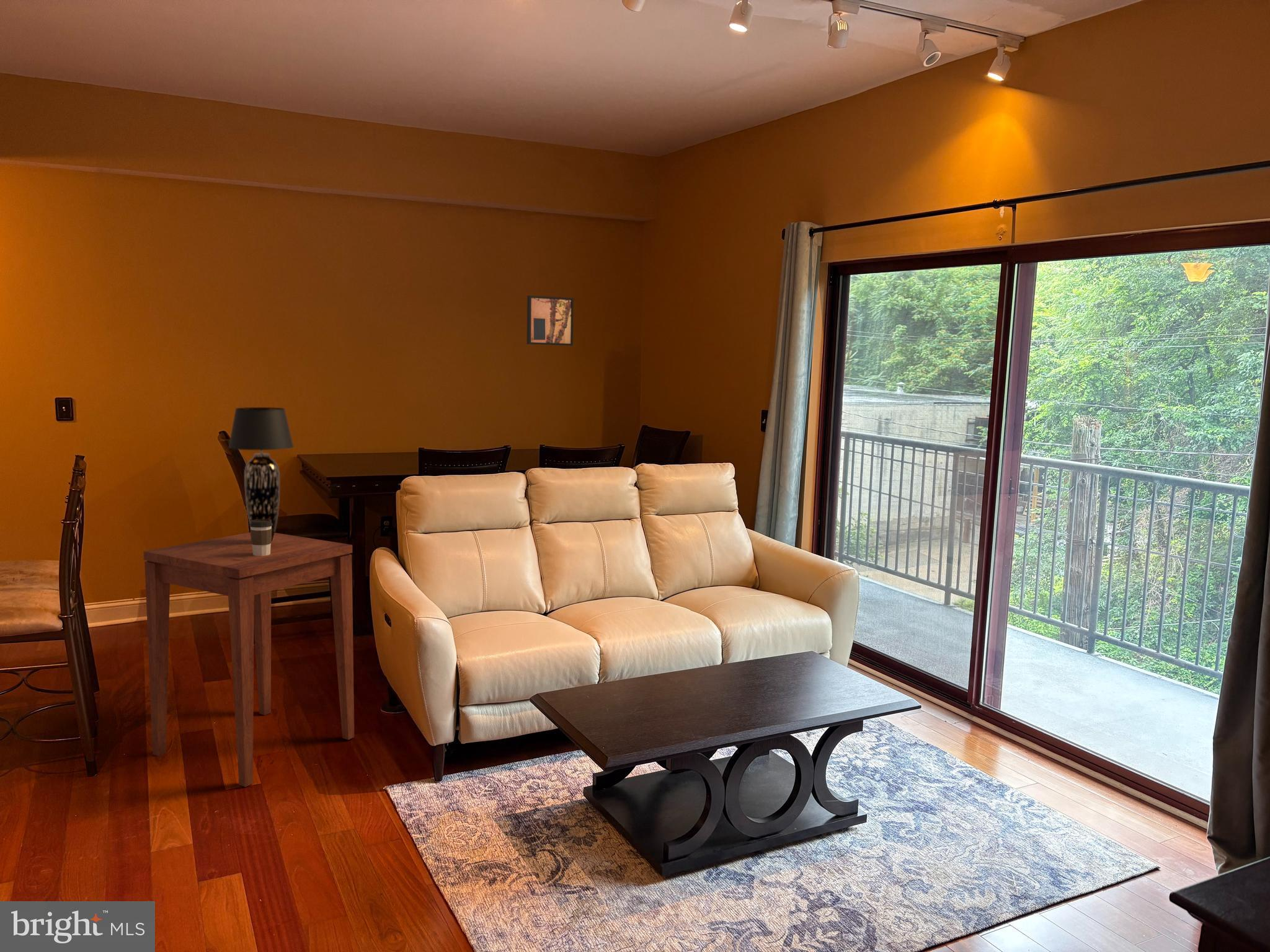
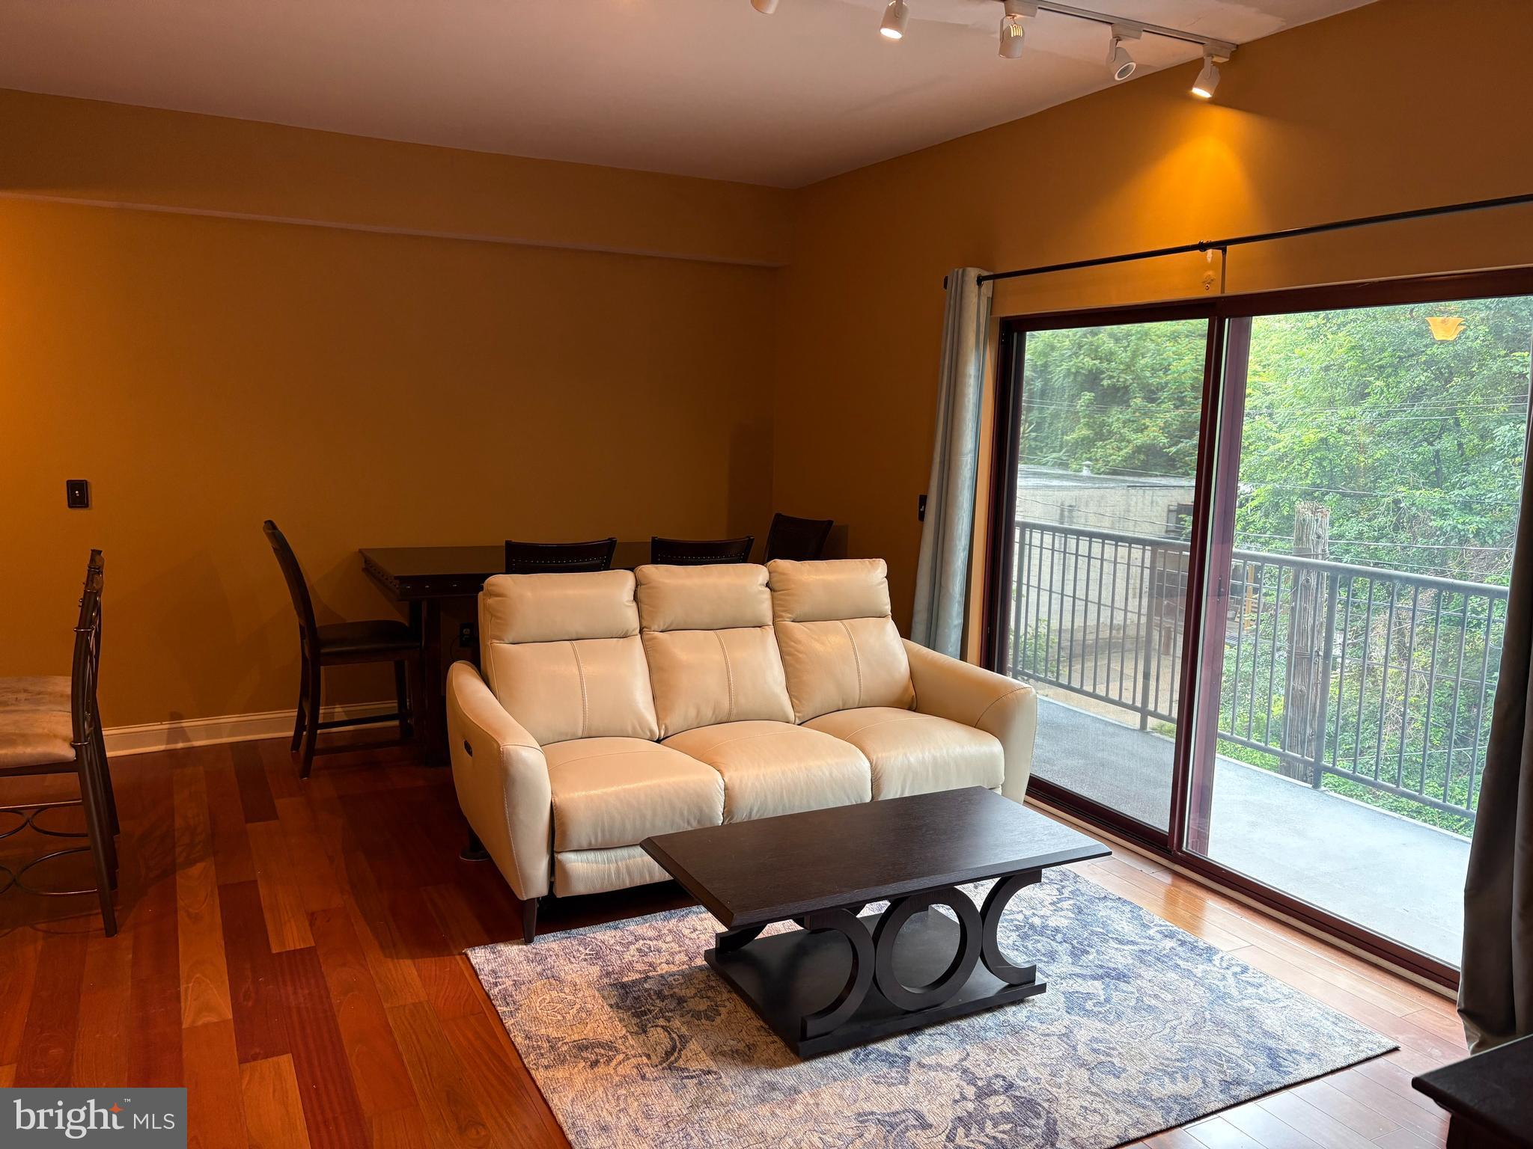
- coffee cup [249,519,273,556]
- side table [143,532,355,788]
- wall art [526,295,574,346]
- table lamp [228,407,295,540]
